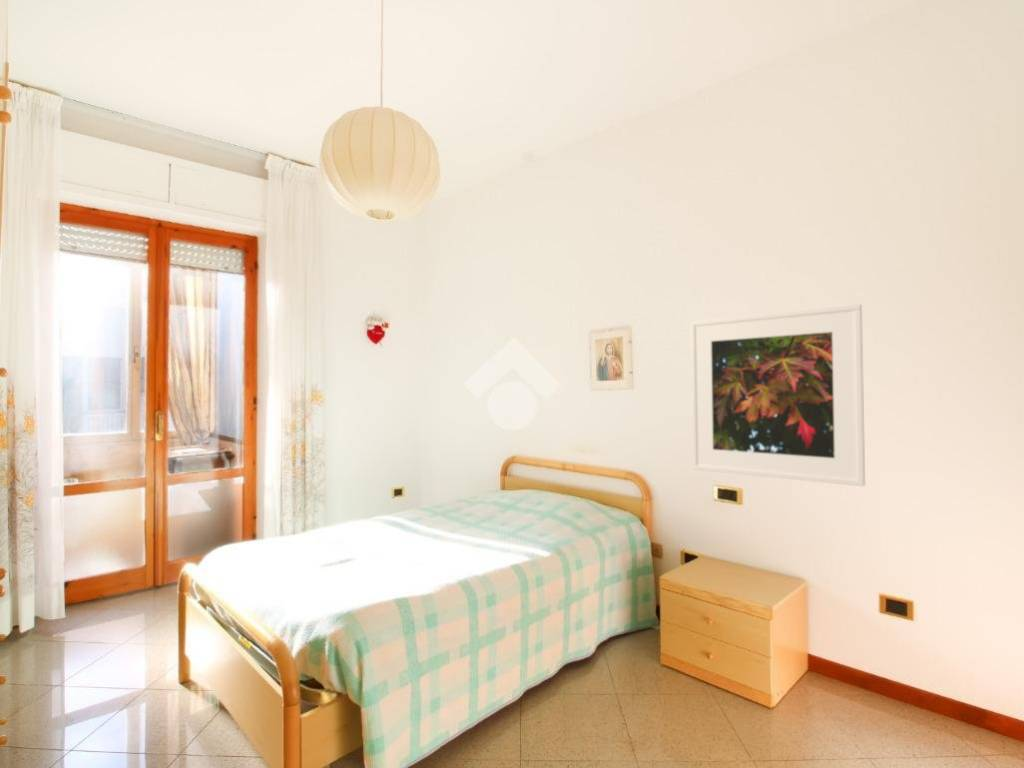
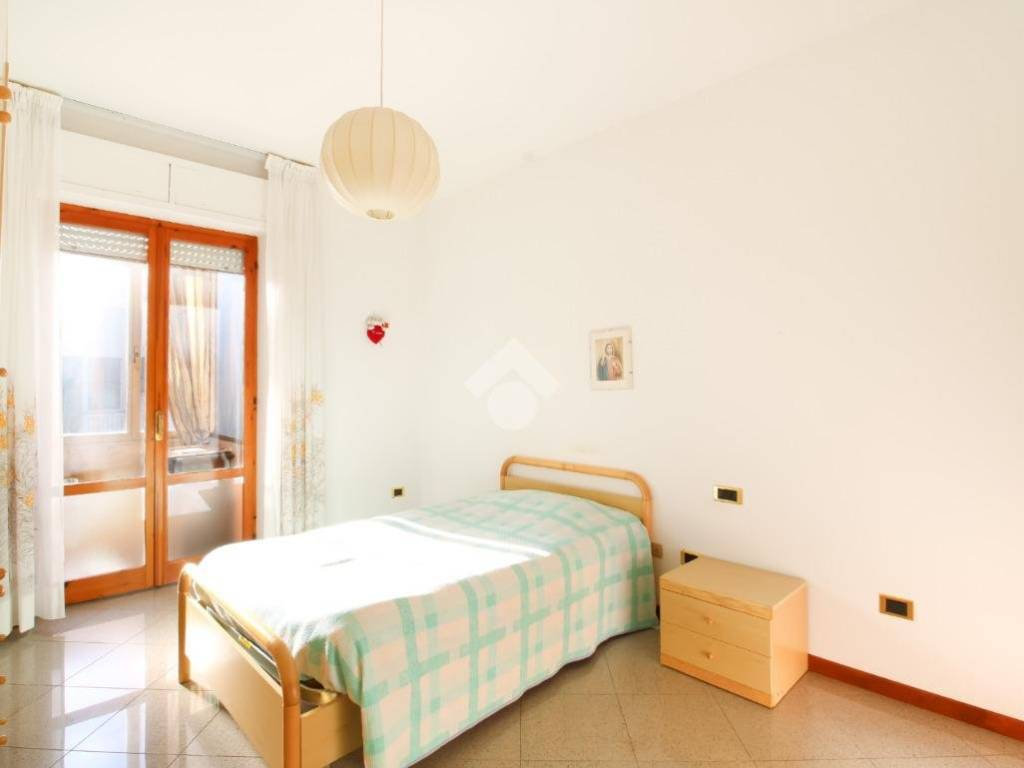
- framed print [689,303,866,487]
